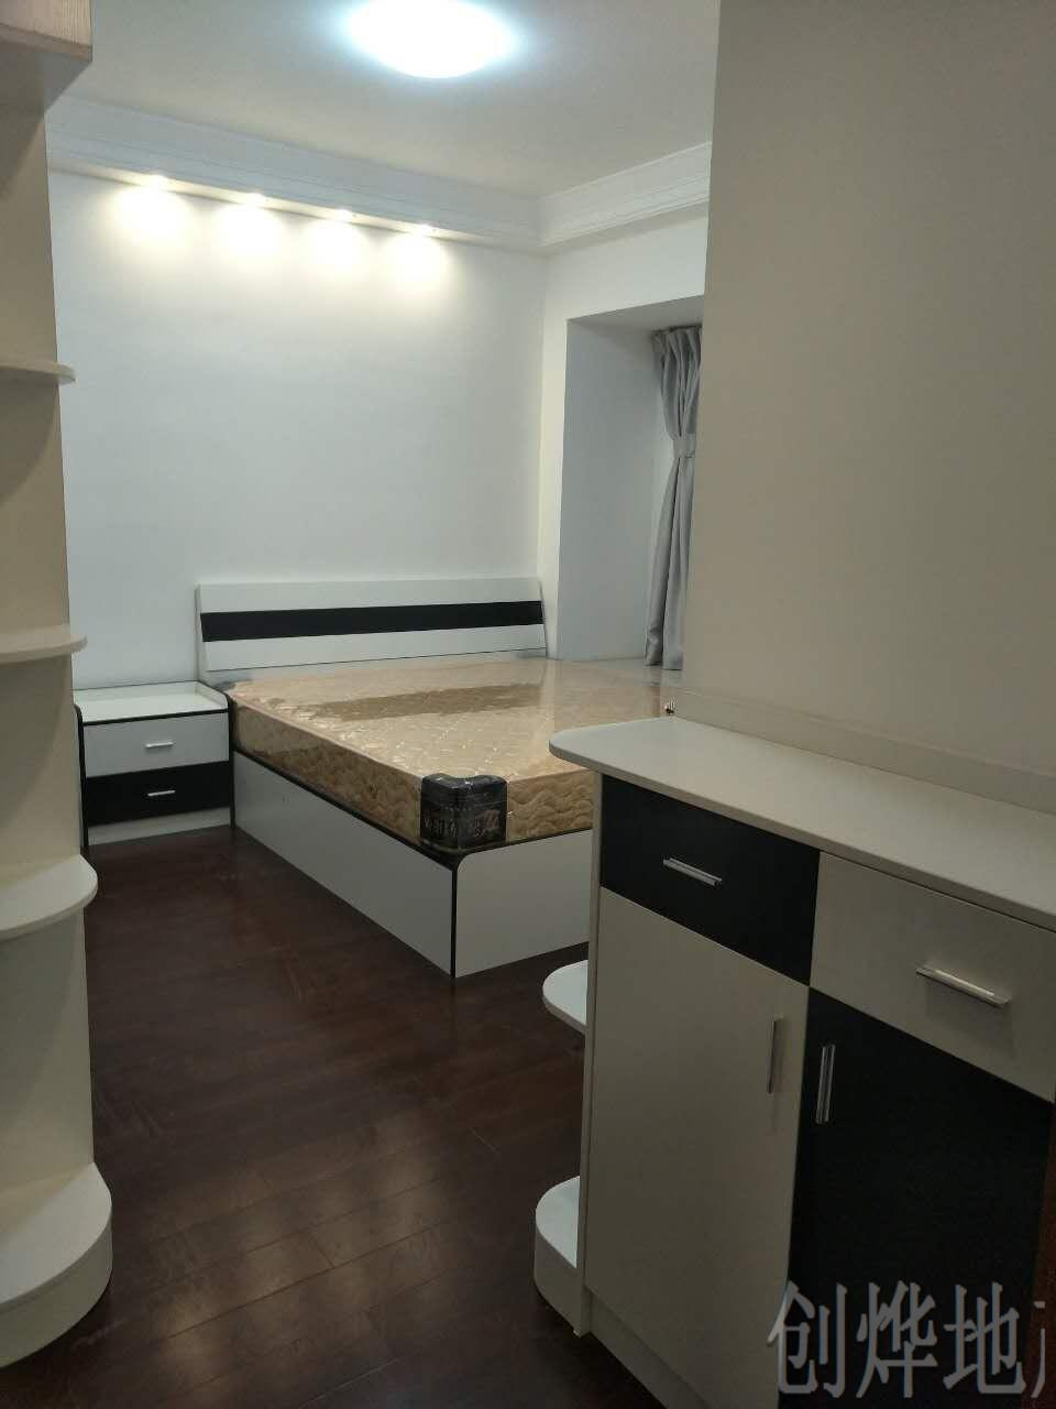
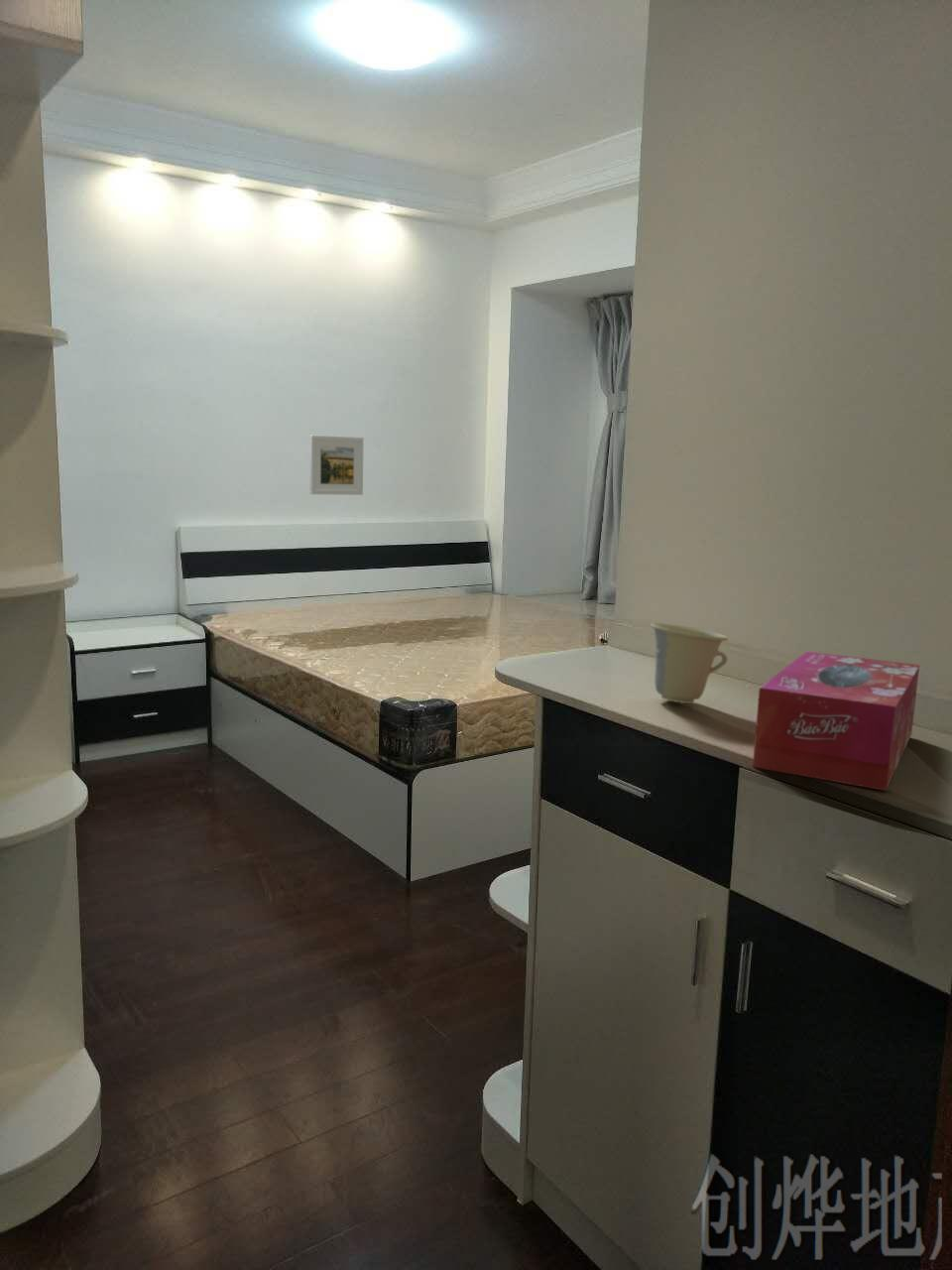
+ cup [650,622,729,704]
+ tissue box [752,651,920,792]
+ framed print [308,434,364,496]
